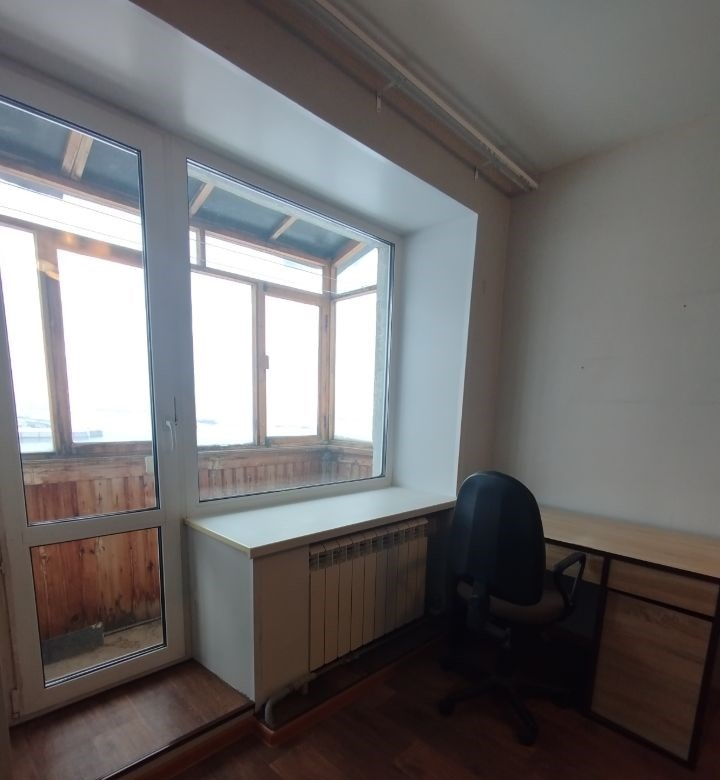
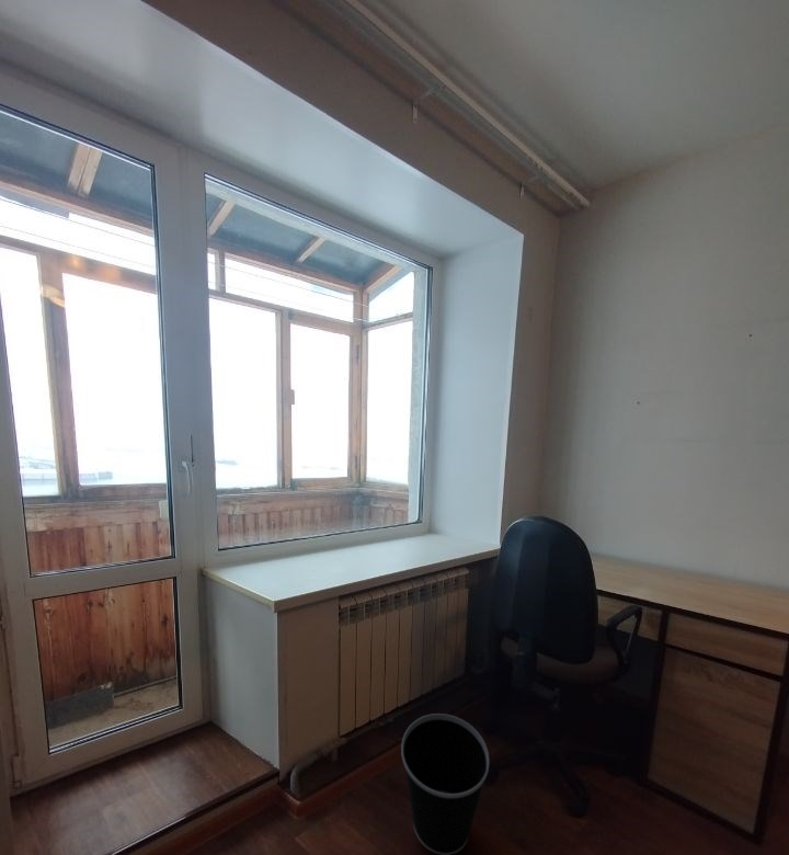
+ wastebasket [400,713,490,855]
